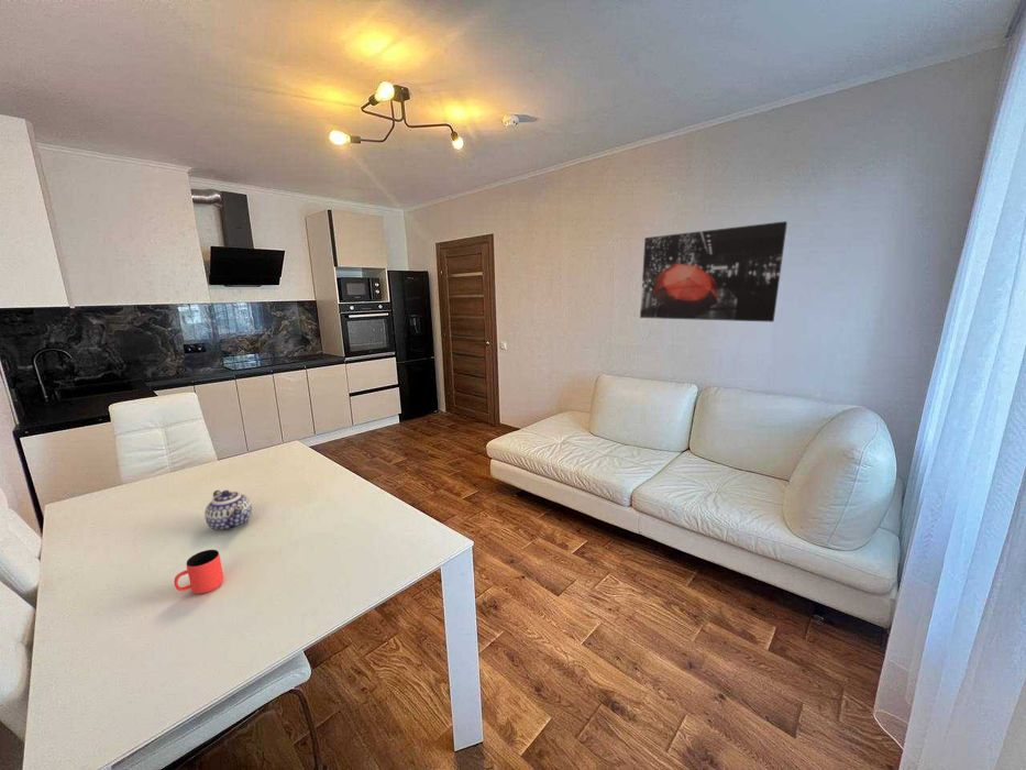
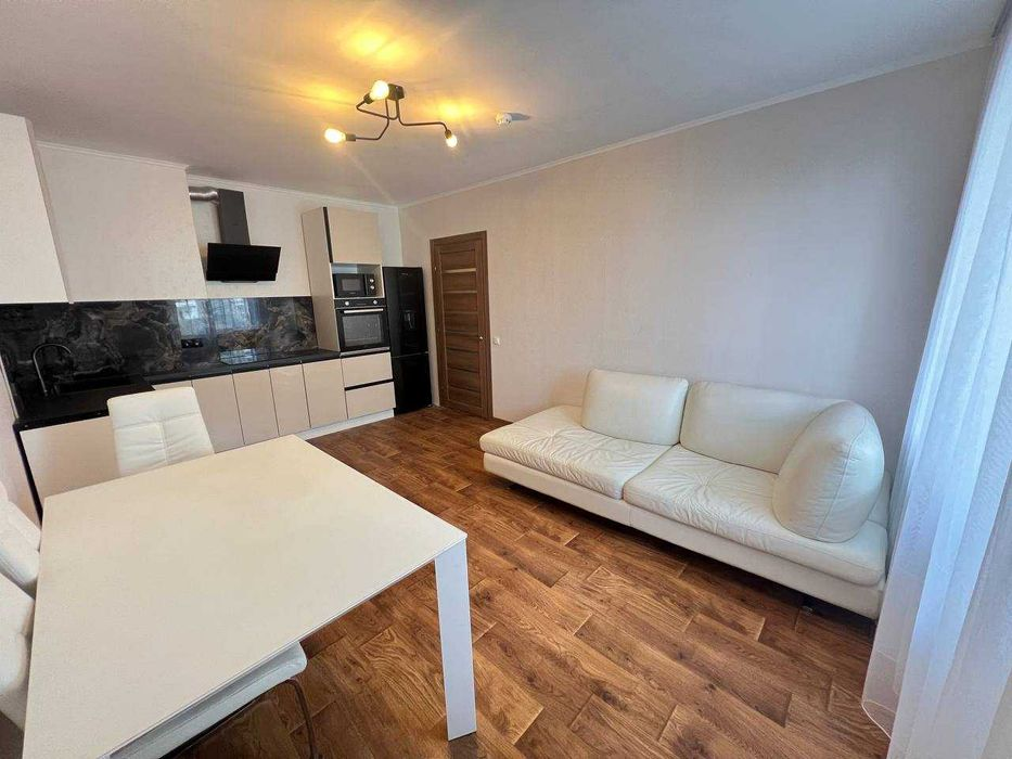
- teapot [203,490,253,532]
- wall art [639,220,788,323]
- cup [173,549,224,595]
